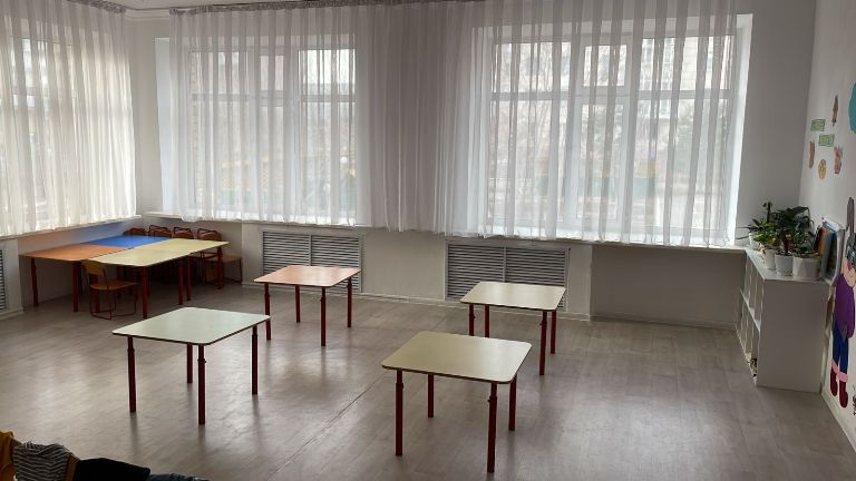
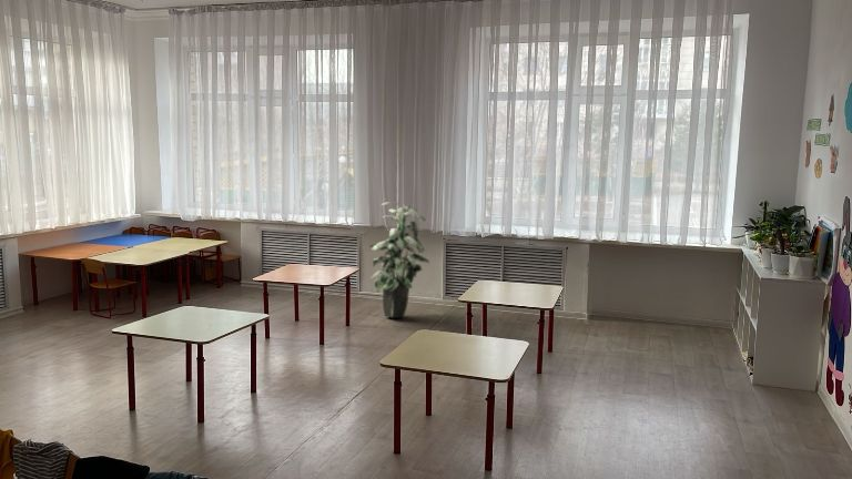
+ indoor plant [367,201,430,319]
